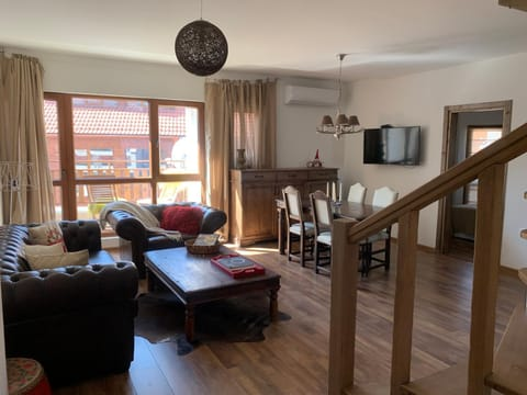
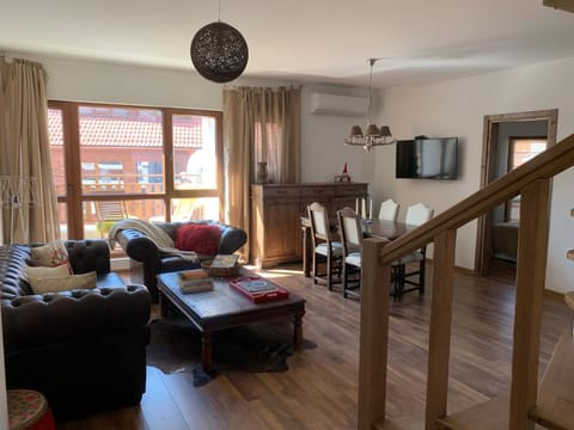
+ book stack [175,268,215,295]
